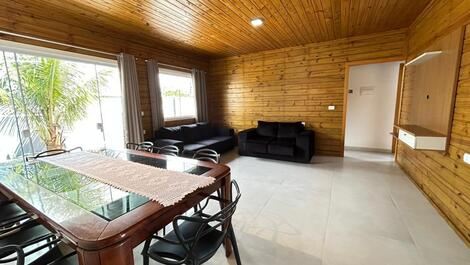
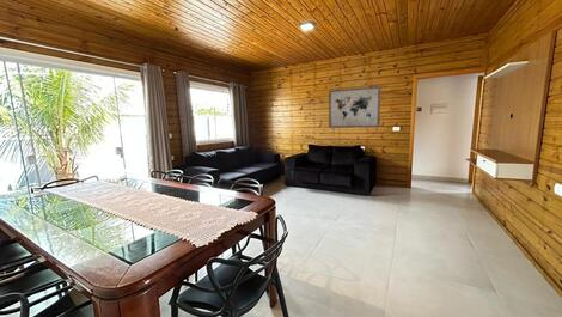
+ wall art [328,85,381,129]
